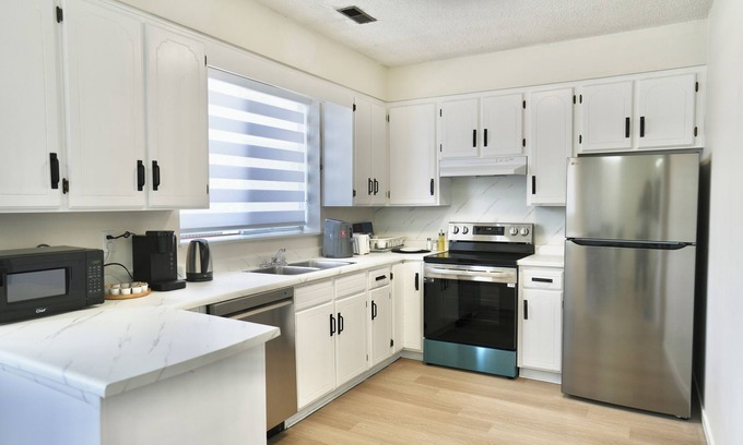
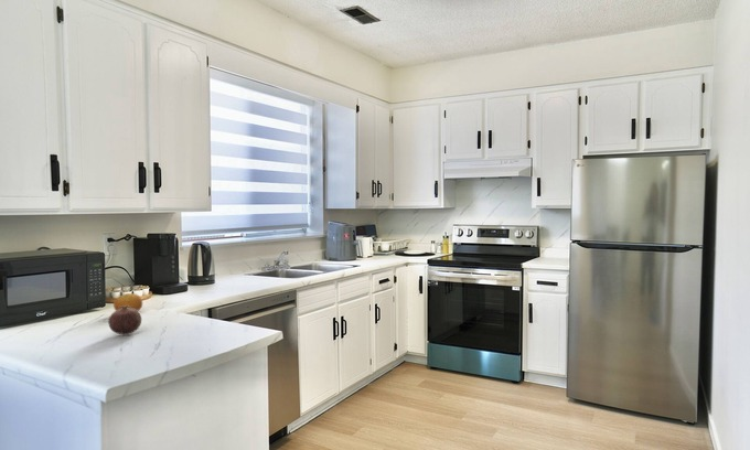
+ fruit [107,306,142,335]
+ fruit [113,292,143,312]
